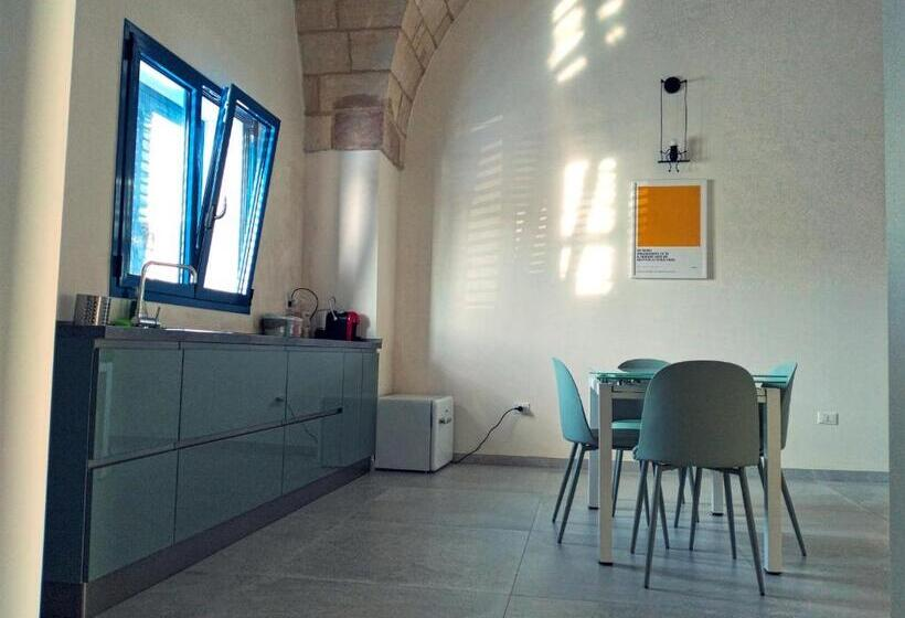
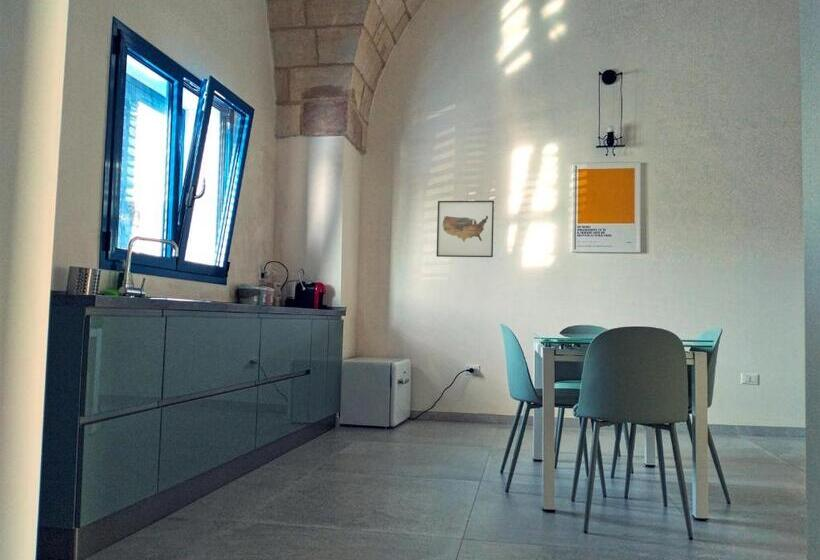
+ wall art [436,200,495,258]
